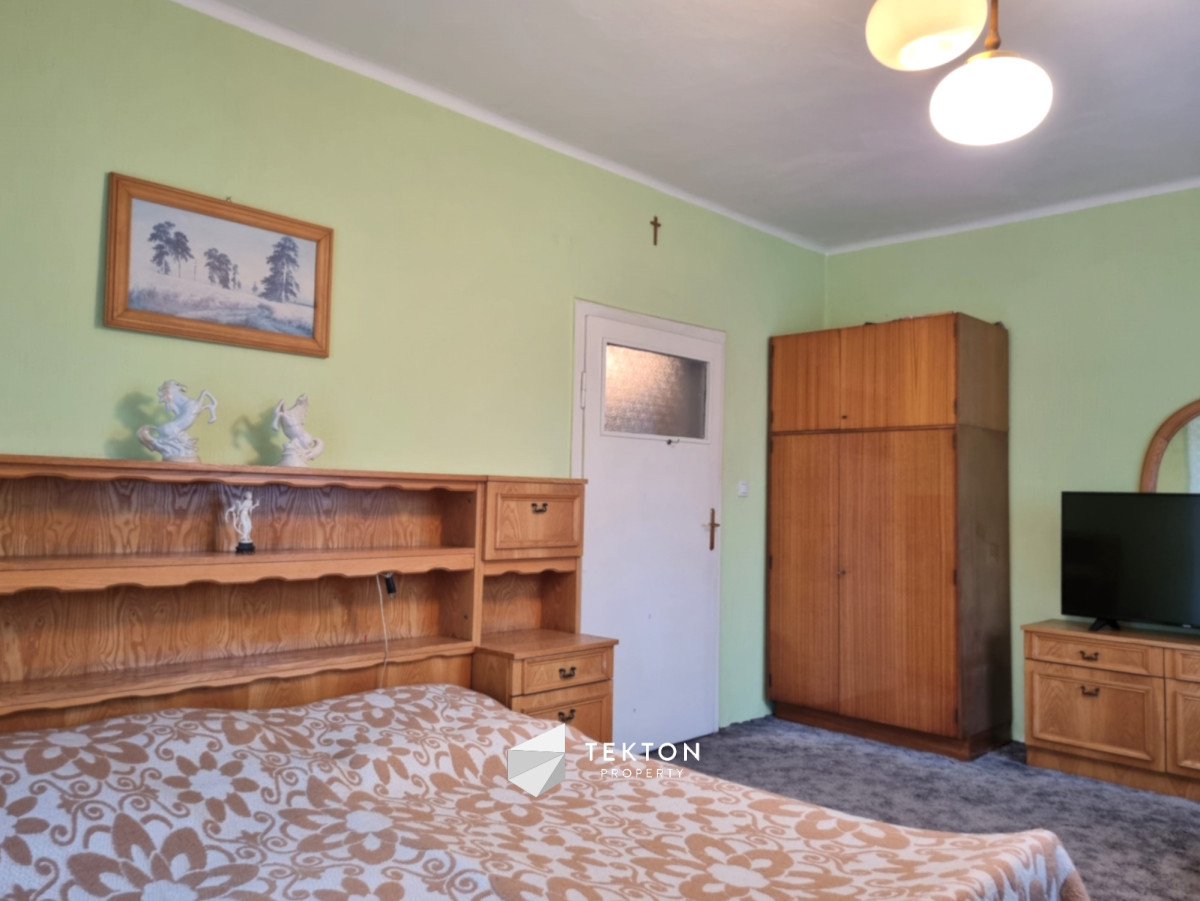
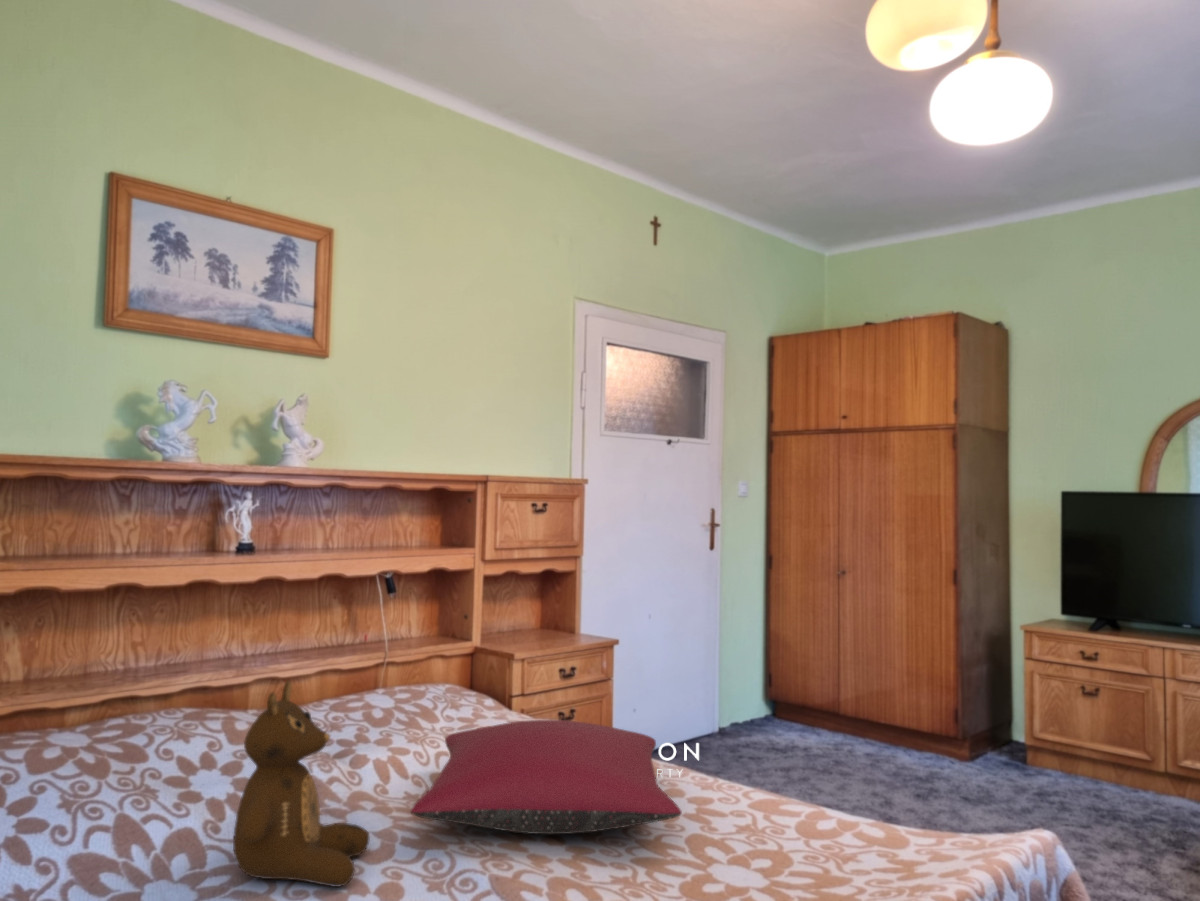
+ pillow [409,719,683,835]
+ teddy bear [232,680,371,888]
